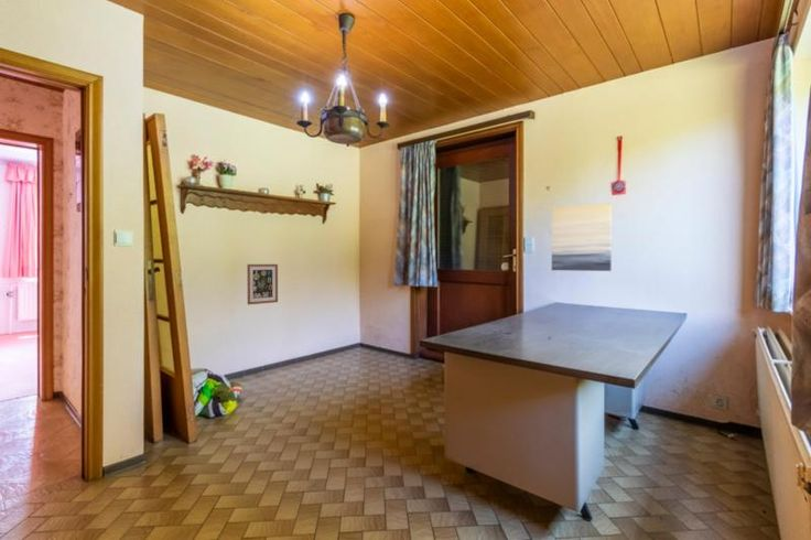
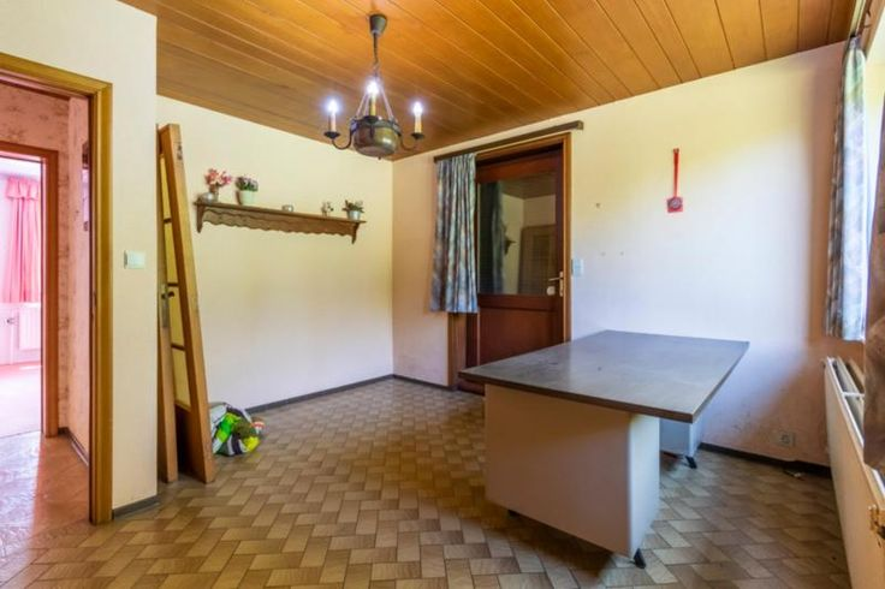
- wall art [246,263,279,305]
- wall art [551,202,613,272]
